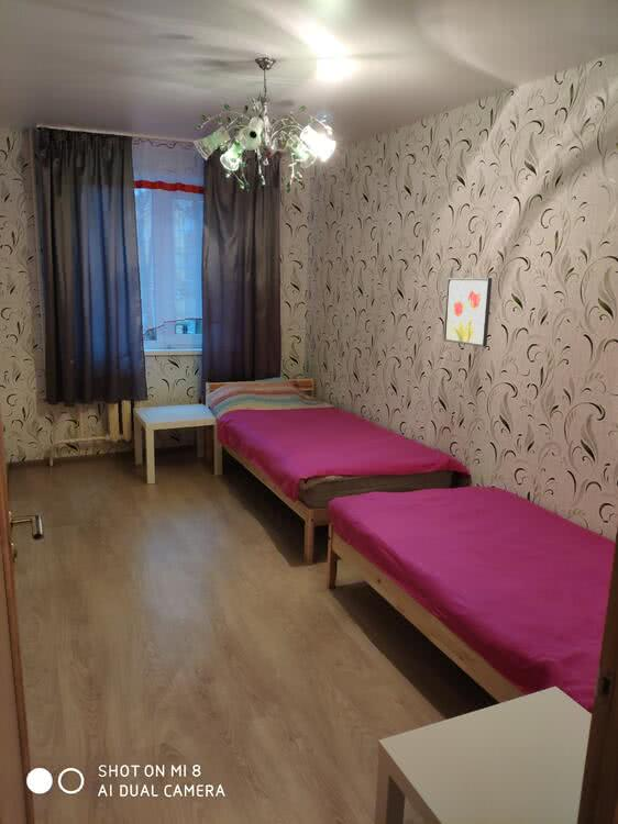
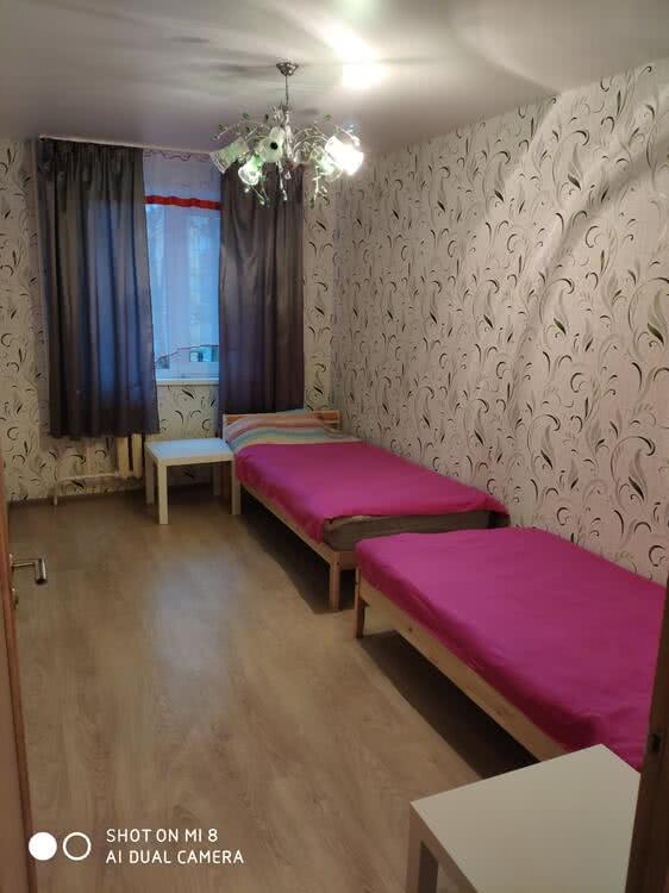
- wall art [442,277,493,348]
